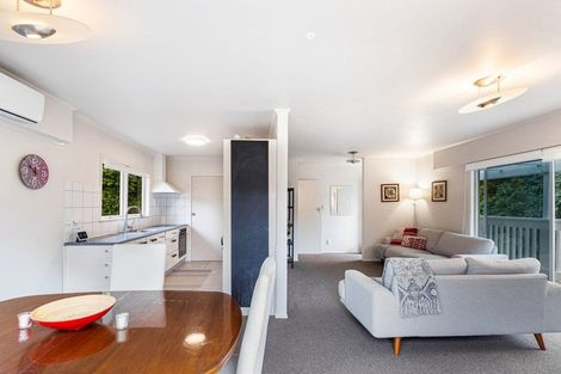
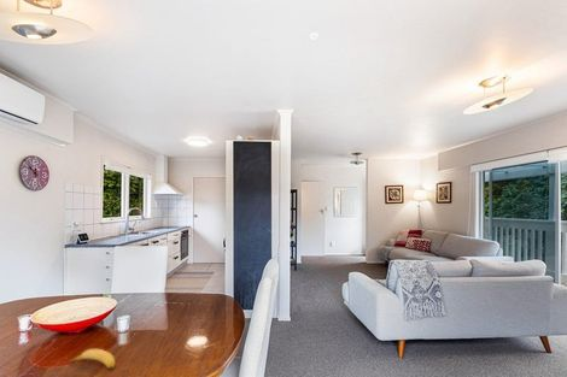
+ banana [69,348,116,370]
